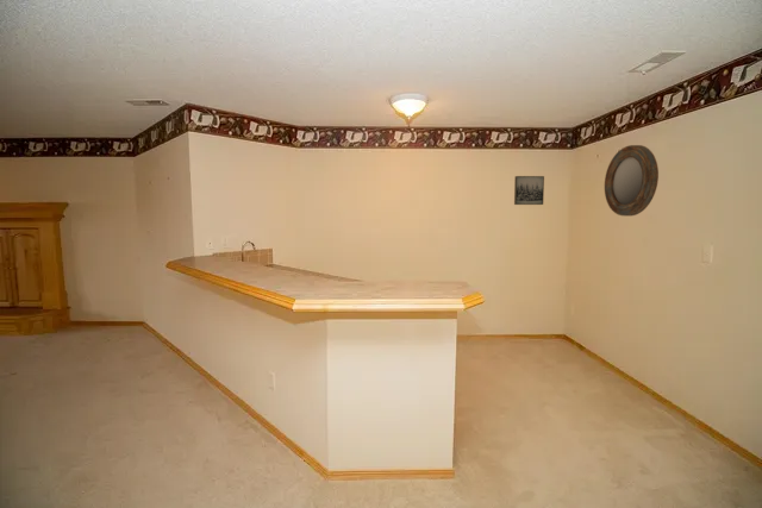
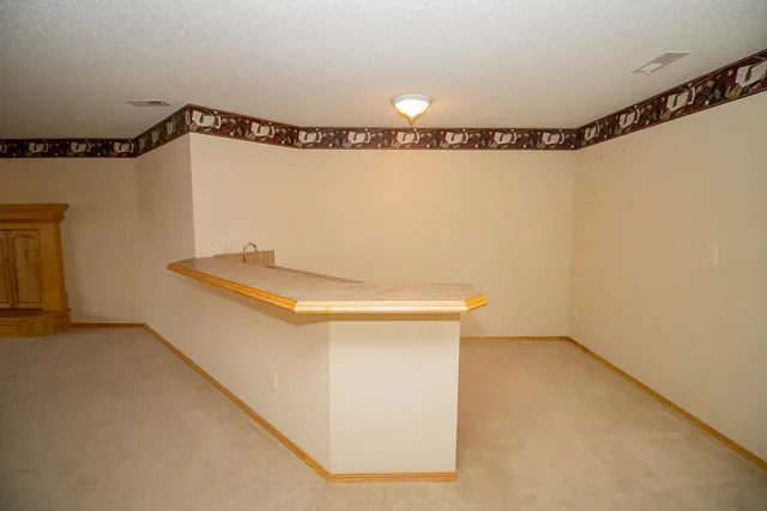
- home mirror [604,144,660,218]
- wall art [513,175,545,206]
